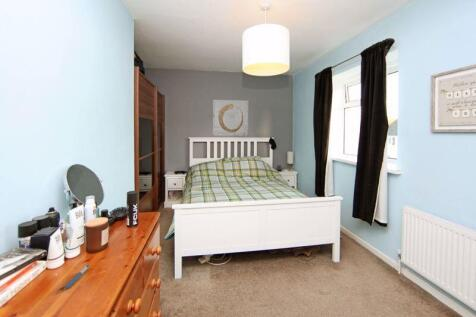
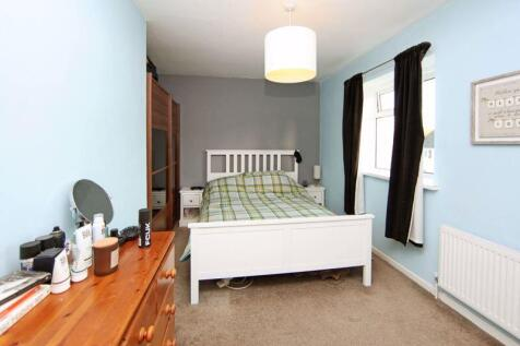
- pen [64,263,91,290]
- wall art [212,99,249,137]
